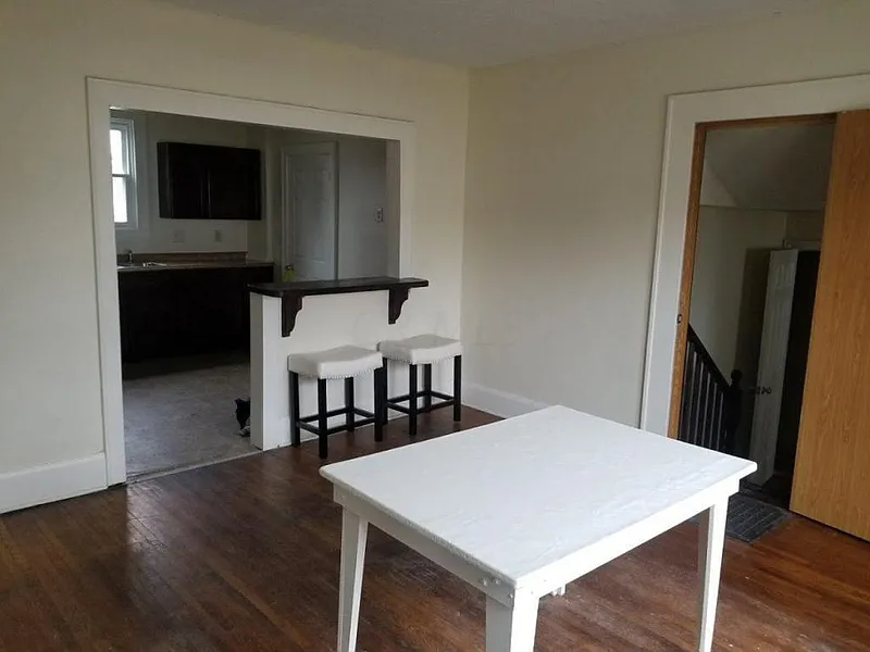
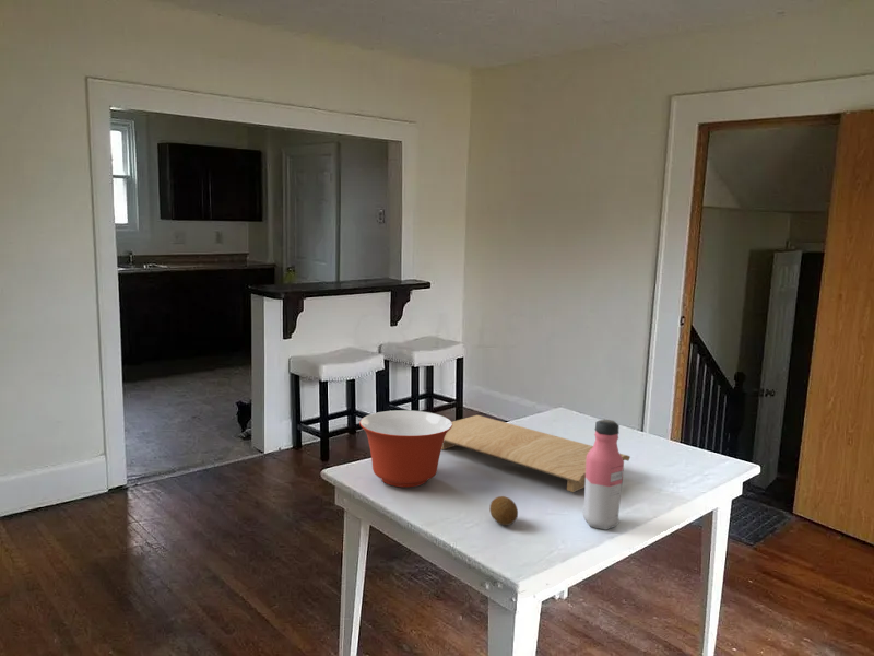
+ cutting board [441,414,631,493]
+ fruit [488,495,519,526]
+ mixing bowl [358,409,452,488]
+ water bottle [581,419,625,530]
